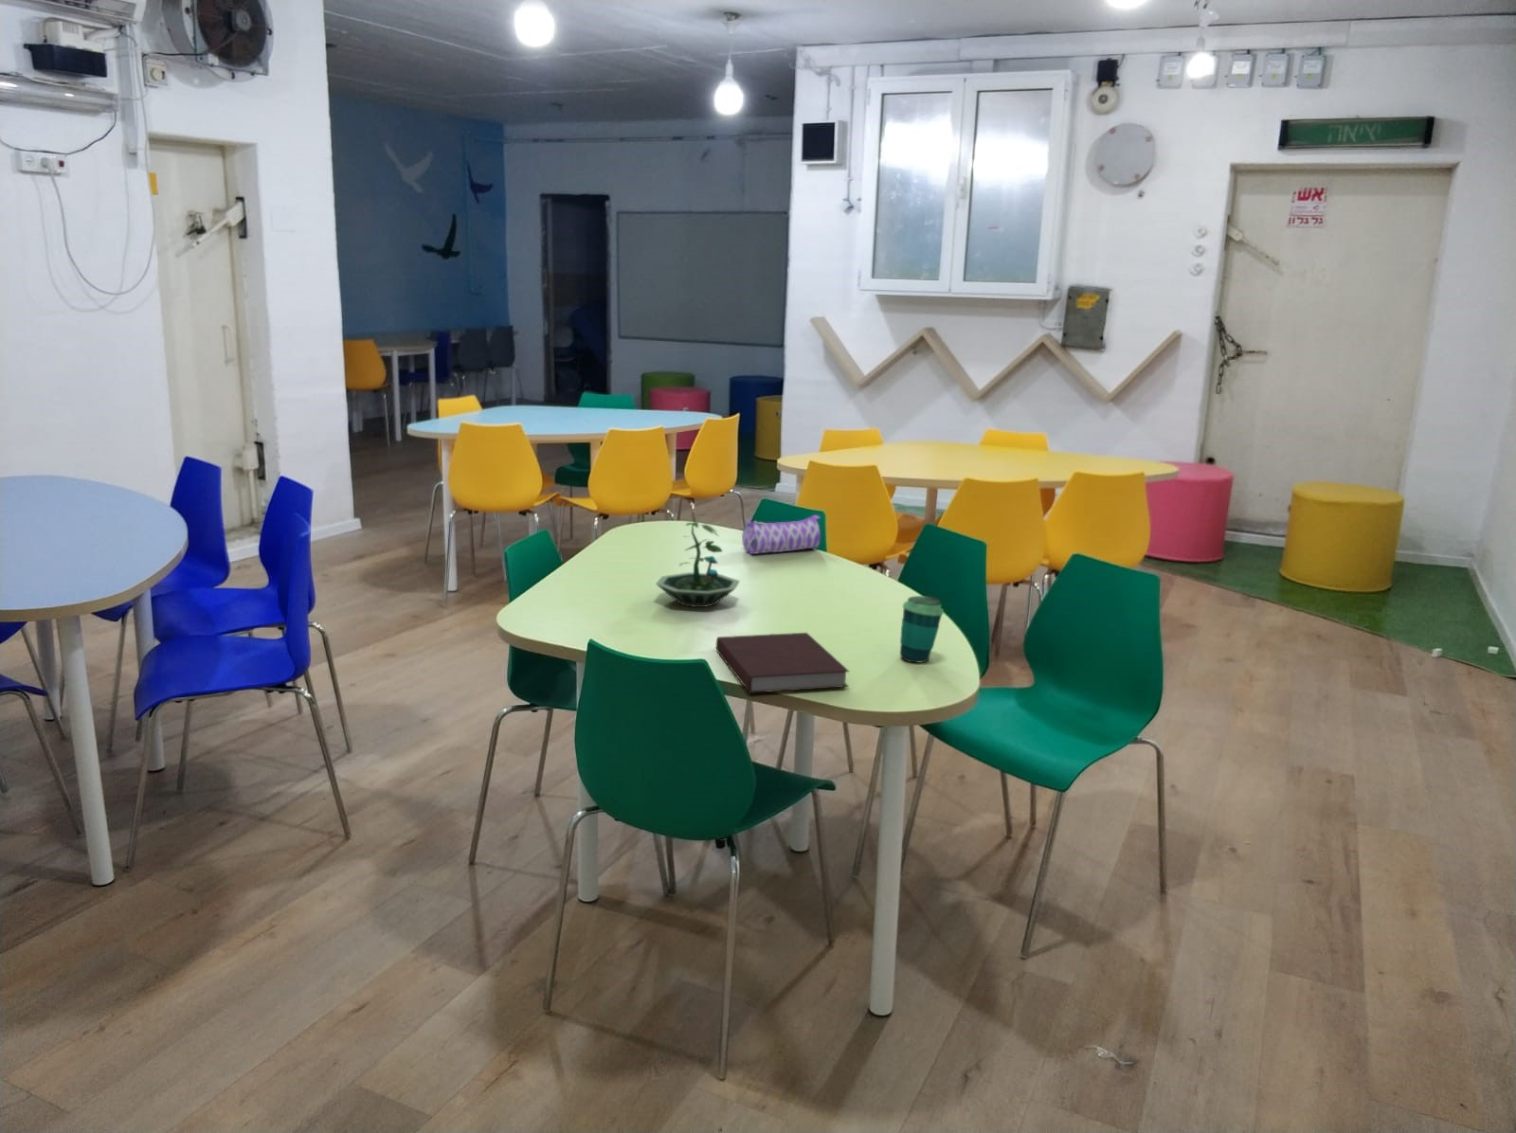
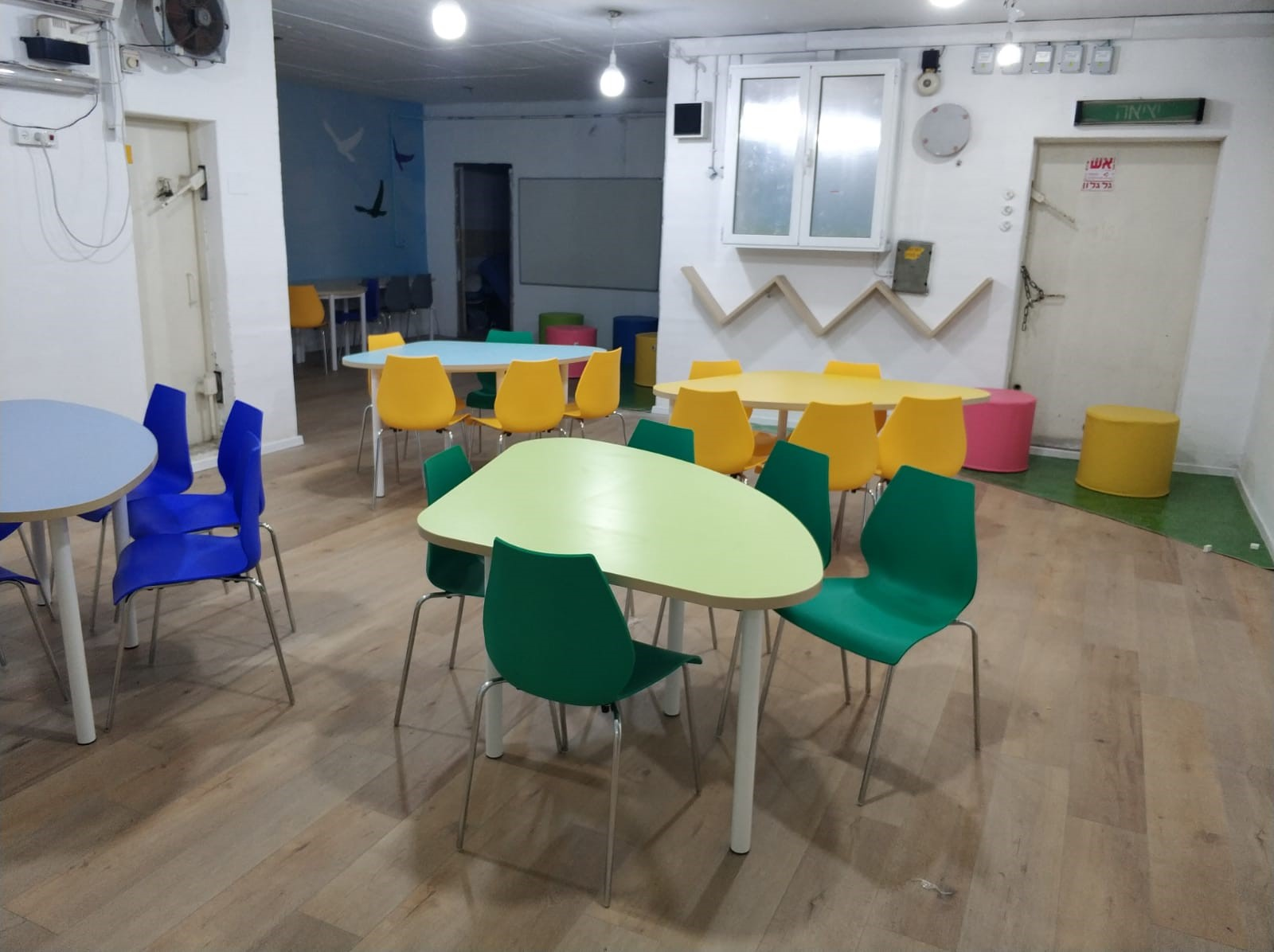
- pencil case [741,514,821,555]
- cup [900,595,945,663]
- notebook [715,632,850,694]
- terrarium [654,520,741,608]
